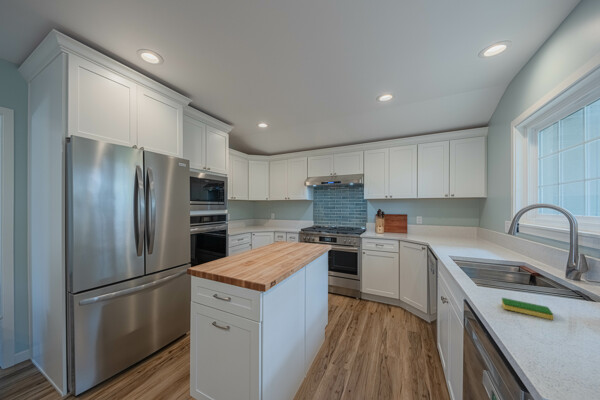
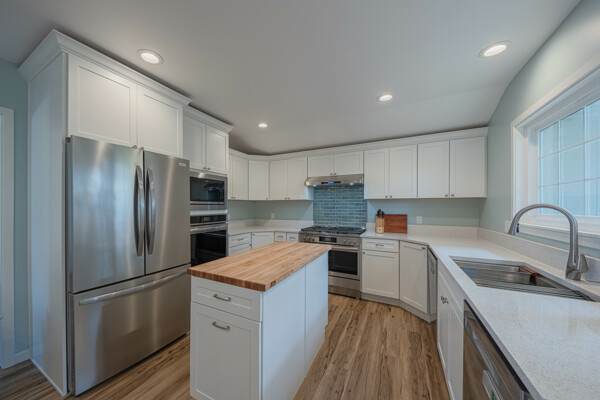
- dish sponge [501,297,554,321]
